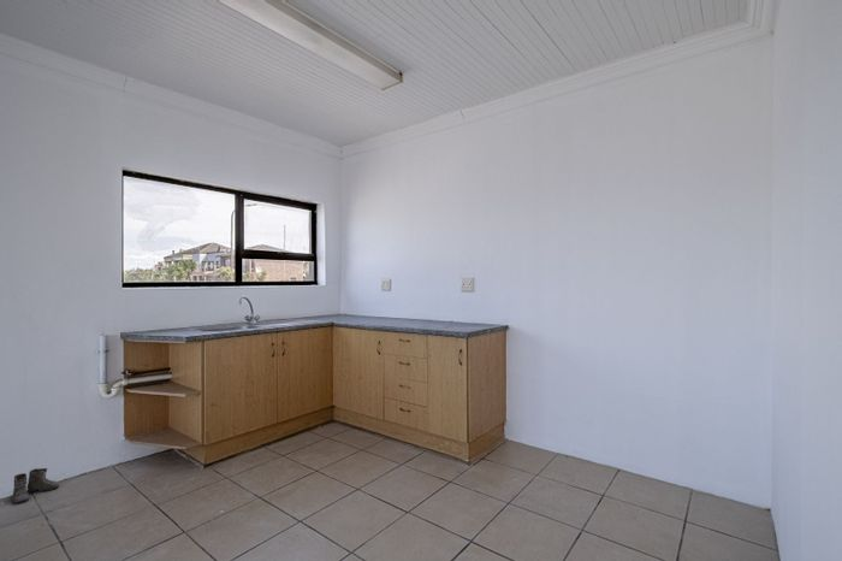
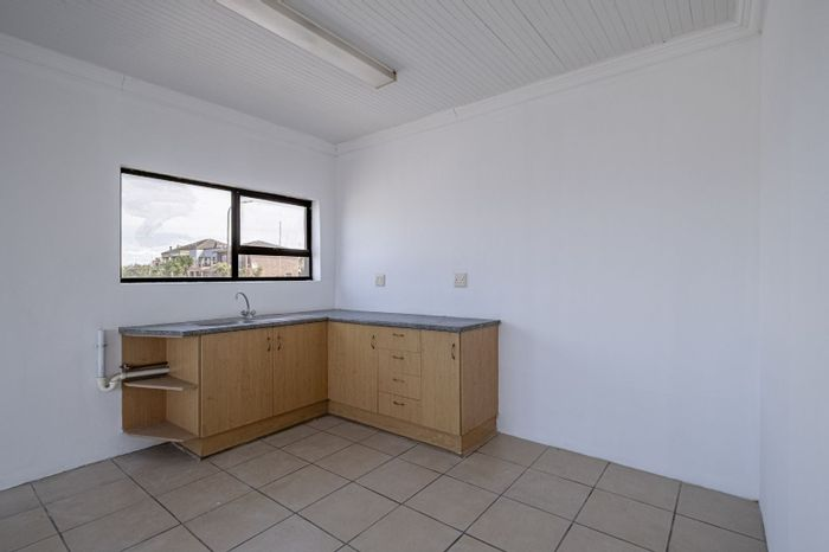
- boots [5,467,60,504]
